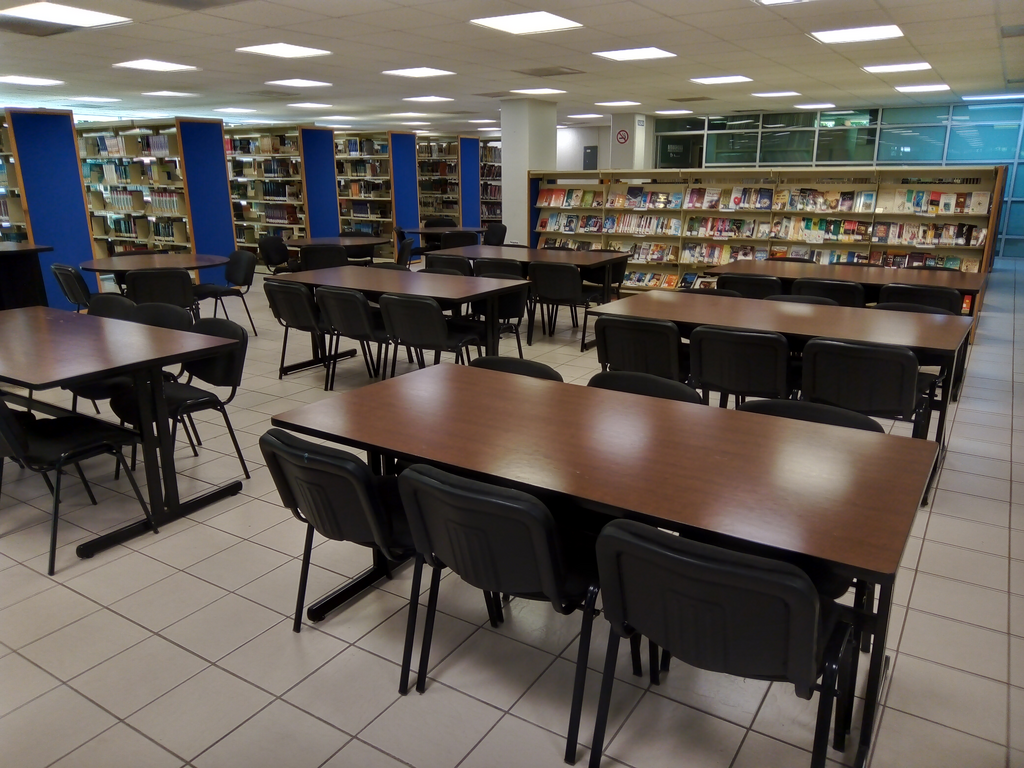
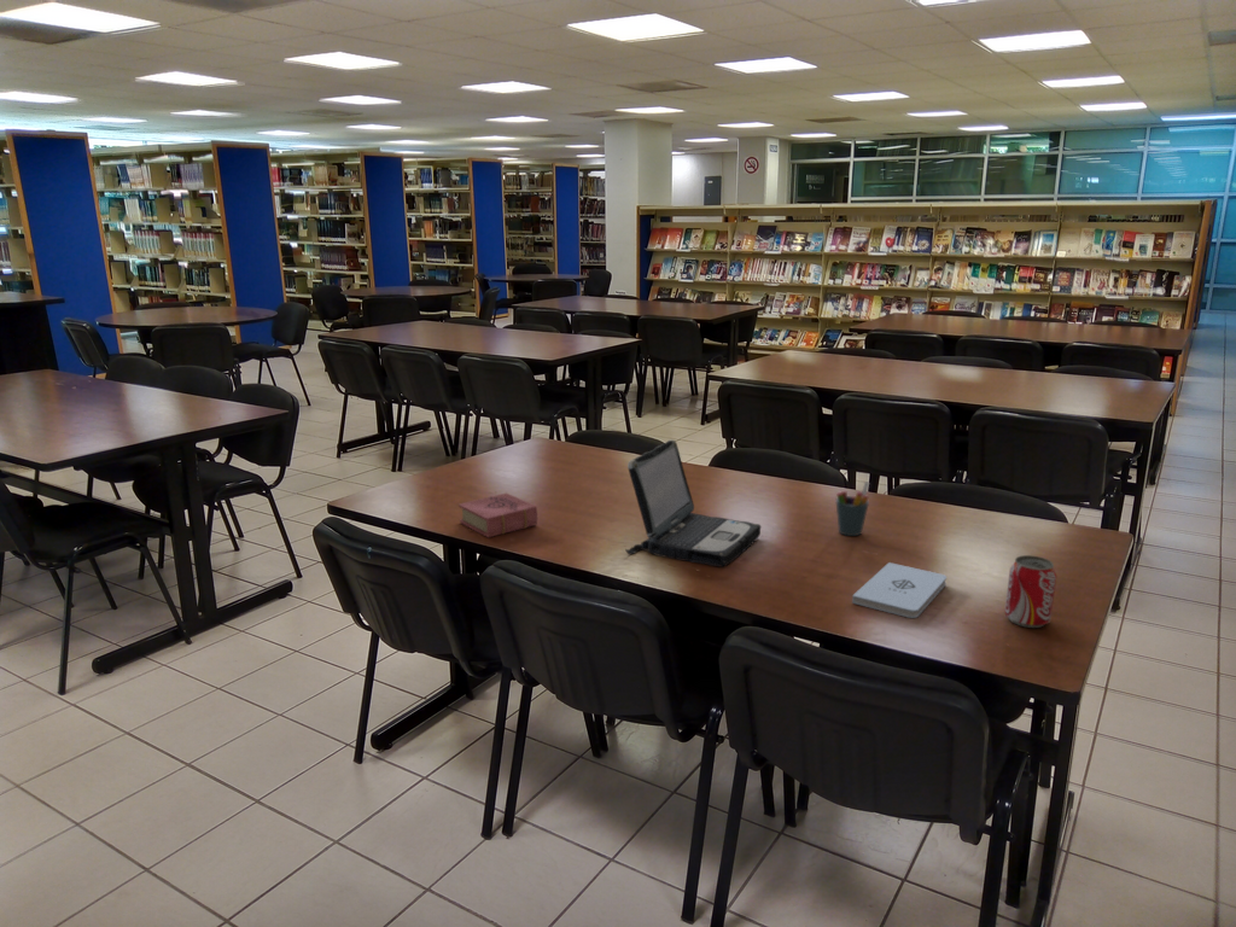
+ notepad [851,561,948,619]
+ book [457,491,538,538]
+ beverage can [1003,554,1057,629]
+ pen holder [834,480,870,537]
+ laptop [624,438,762,567]
